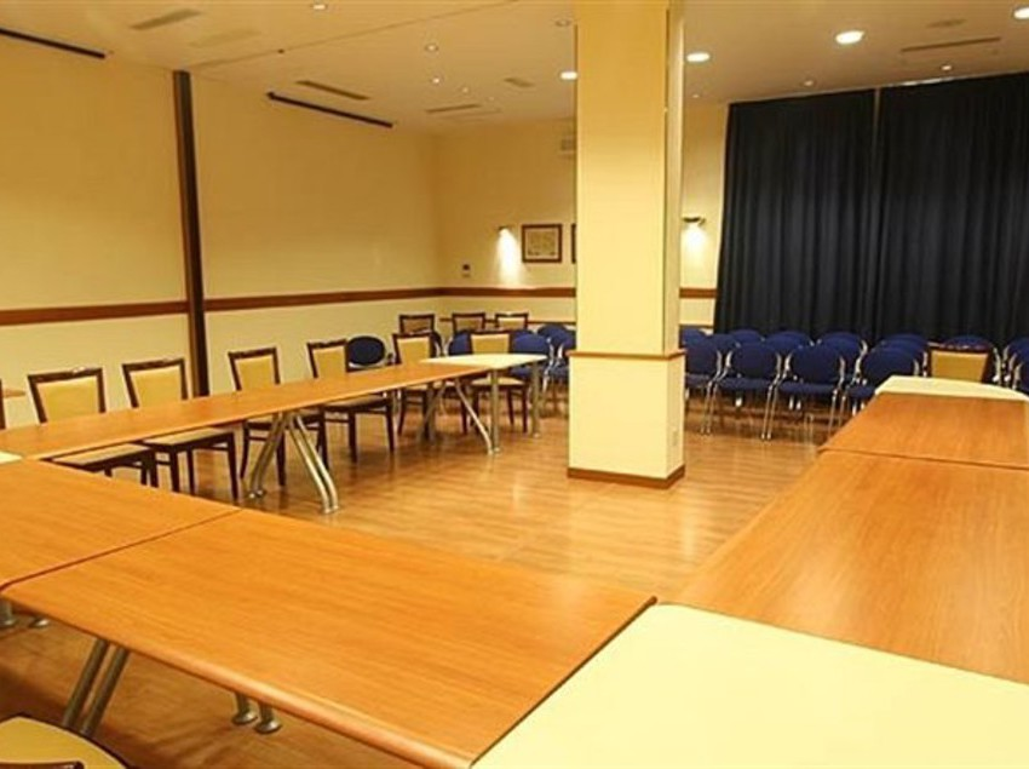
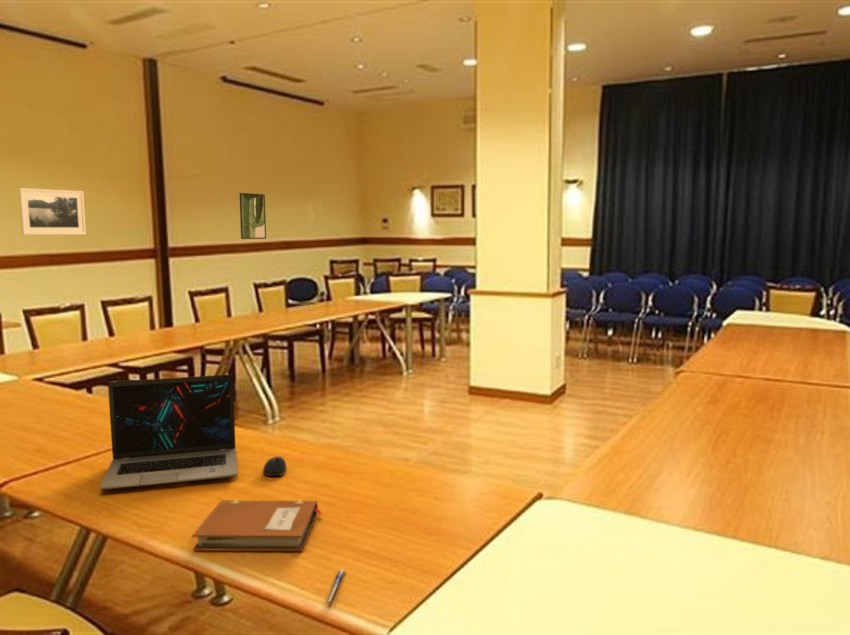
+ laptop [99,374,238,490]
+ notebook [191,499,323,552]
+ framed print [239,192,267,240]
+ computer mouse [262,455,288,477]
+ pen [323,568,347,605]
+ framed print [18,187,87,236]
